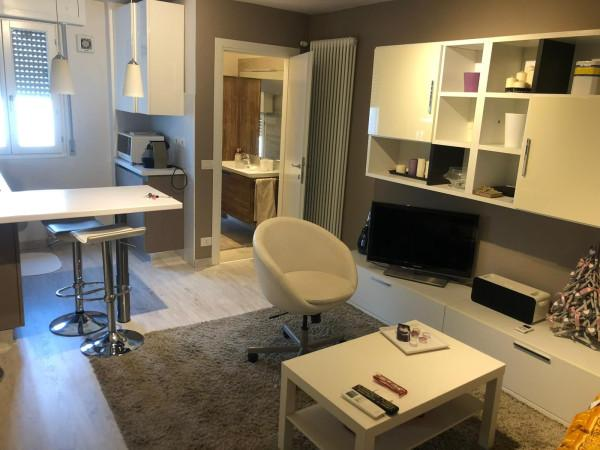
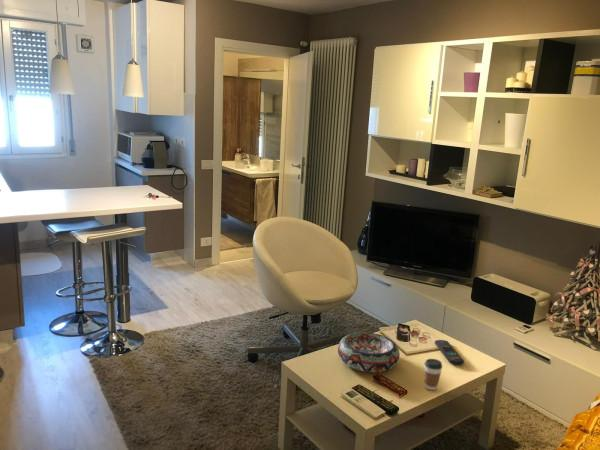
+ remote control [434,339,465,366]
+ coffee cup [423,358,443,391]
+ decorative bowl [337,331,401,373]
